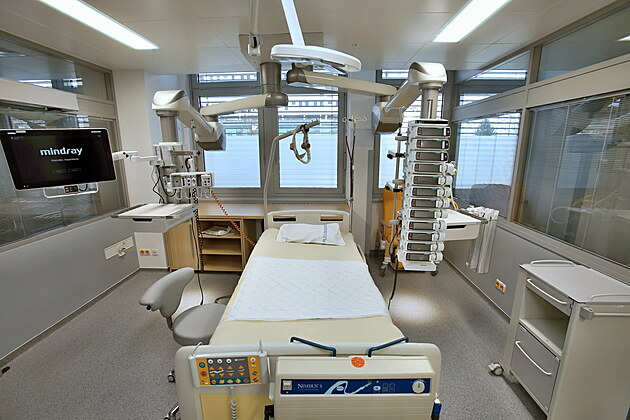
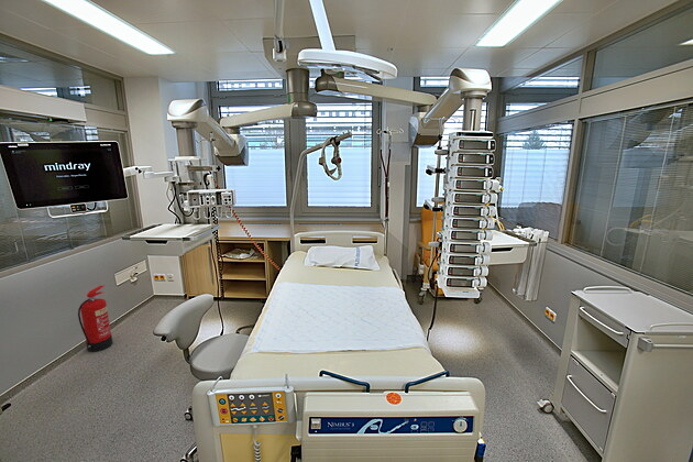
+ fire extinguisher [77,285,113,353]
